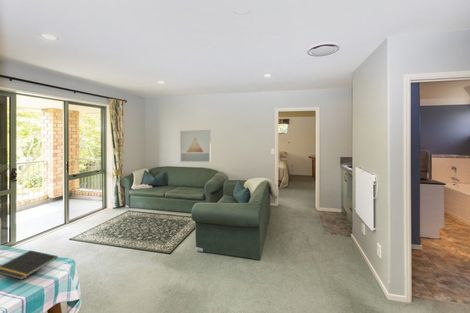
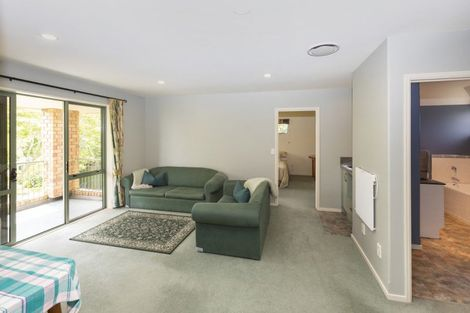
- notepad [0,249,59,281]
- wall art [179,129,212,163]
